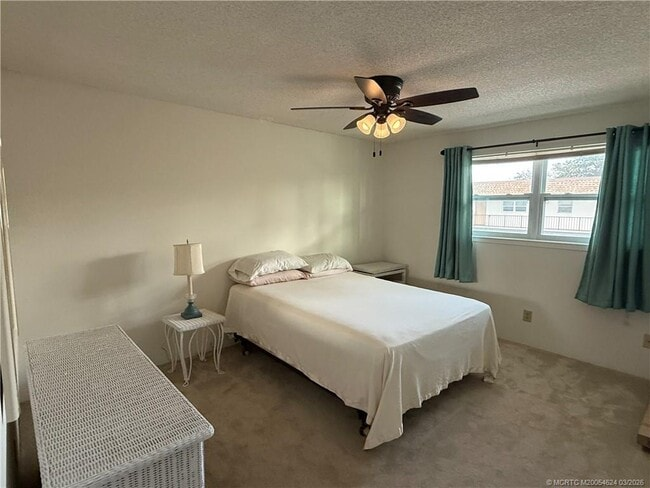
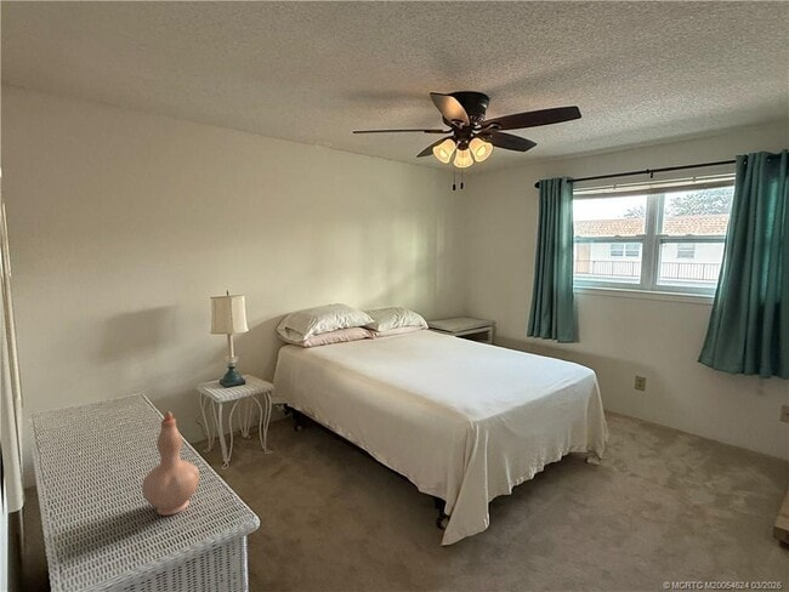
+ vase [141,410,200,517]
